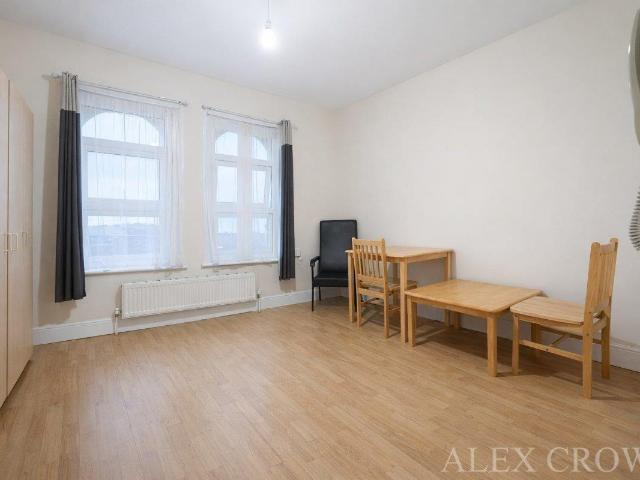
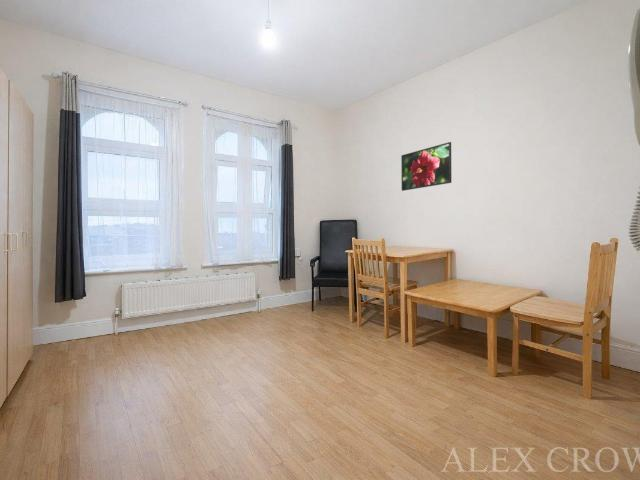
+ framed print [400,141,453,192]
